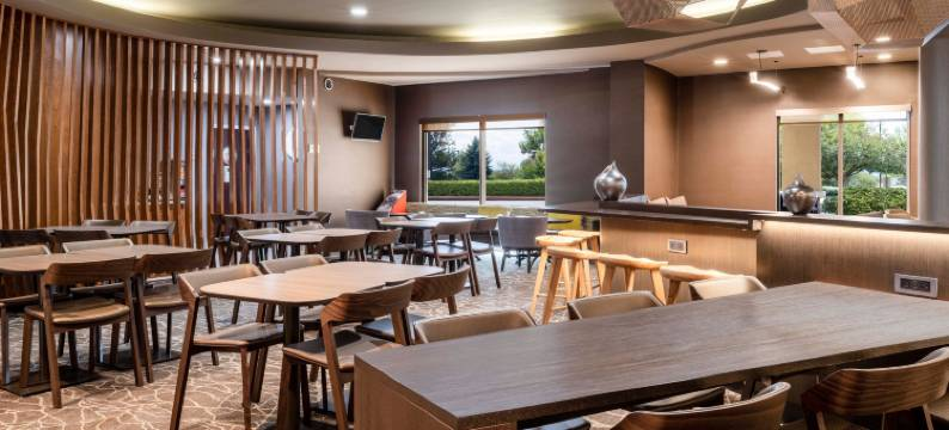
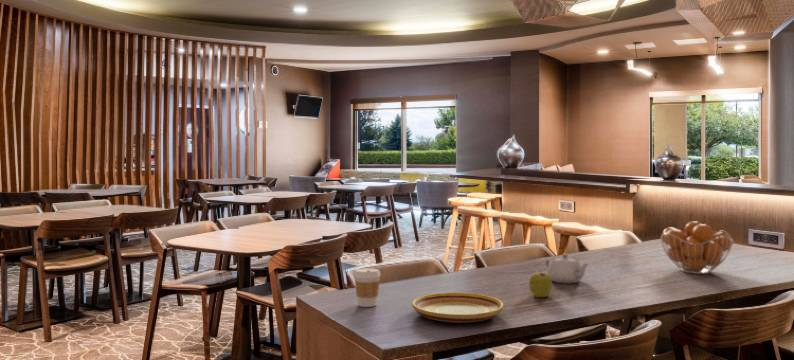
+ teapot [544,253,590,284]
+ plate [411,292,504,324]
+ apple [528,270,553,298]
+ fruit basket [659,220,734,275]
+ coffee cup [353,267,381,308]
